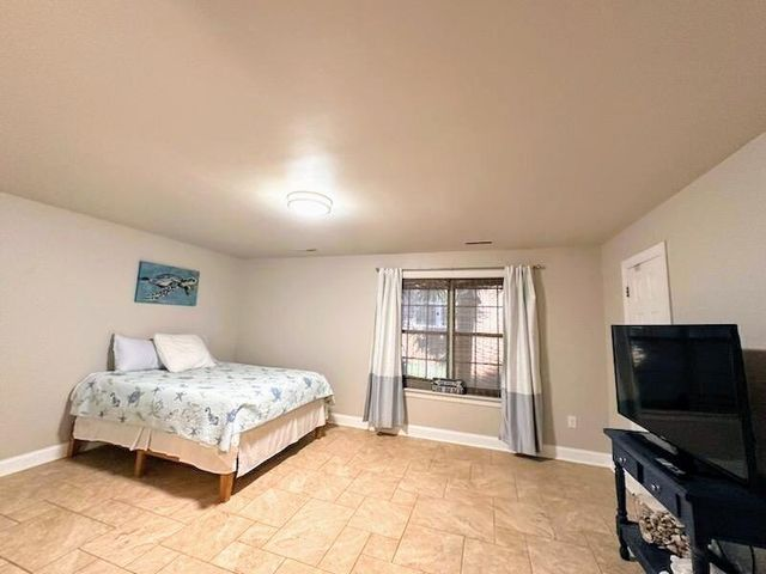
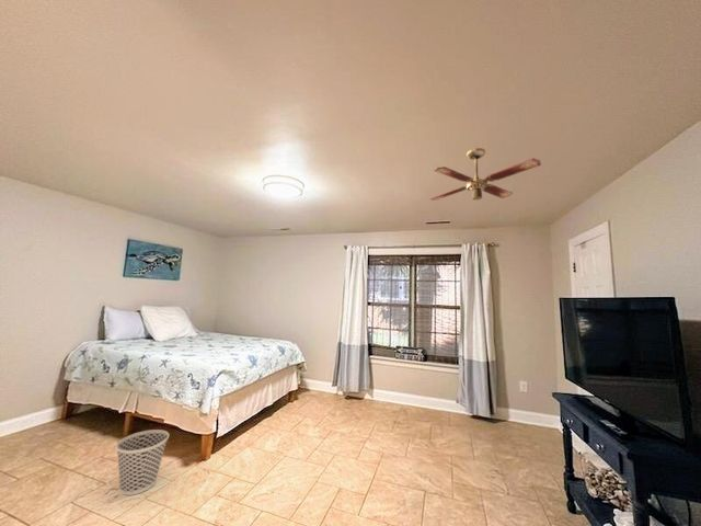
+ ceiling fan [429,147,542,202]
+ wastebasket [115,428,170,496]
